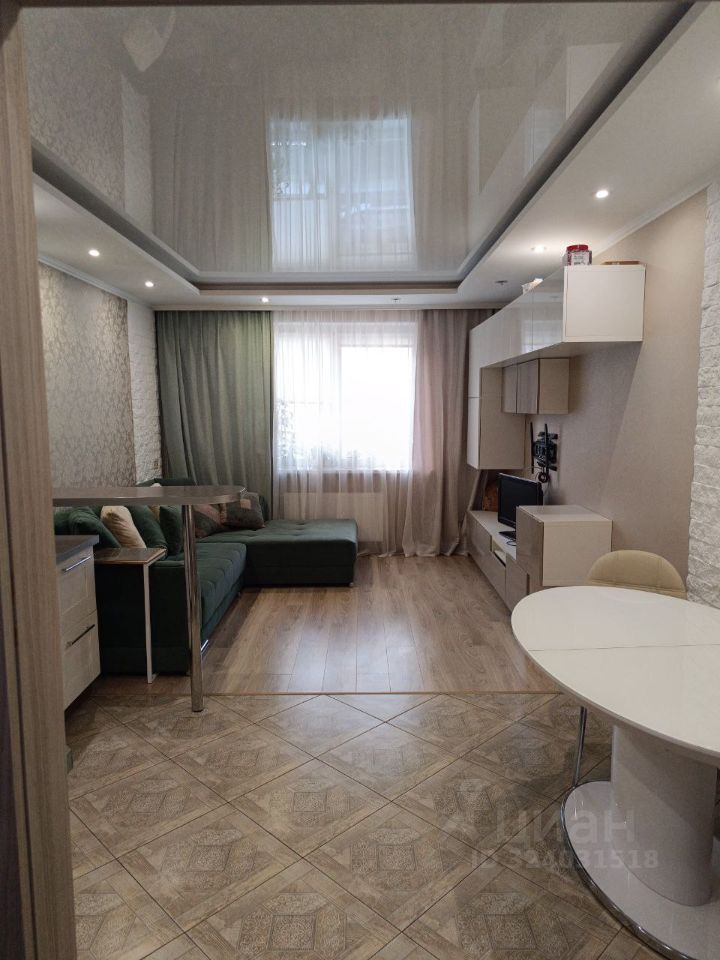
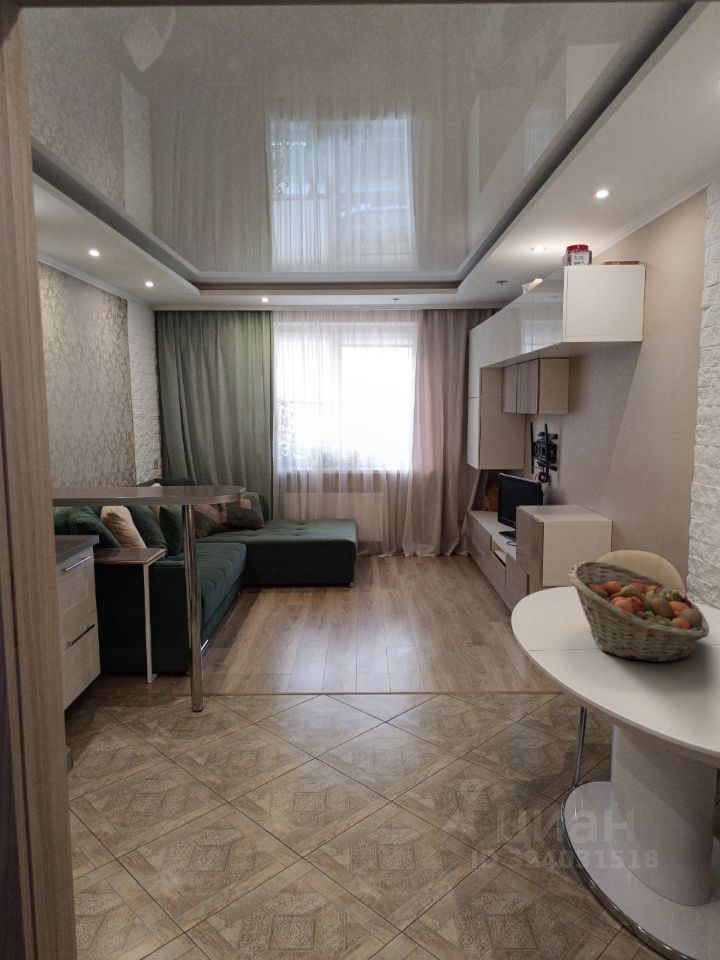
+ fruit basket [568,560,711,663]
